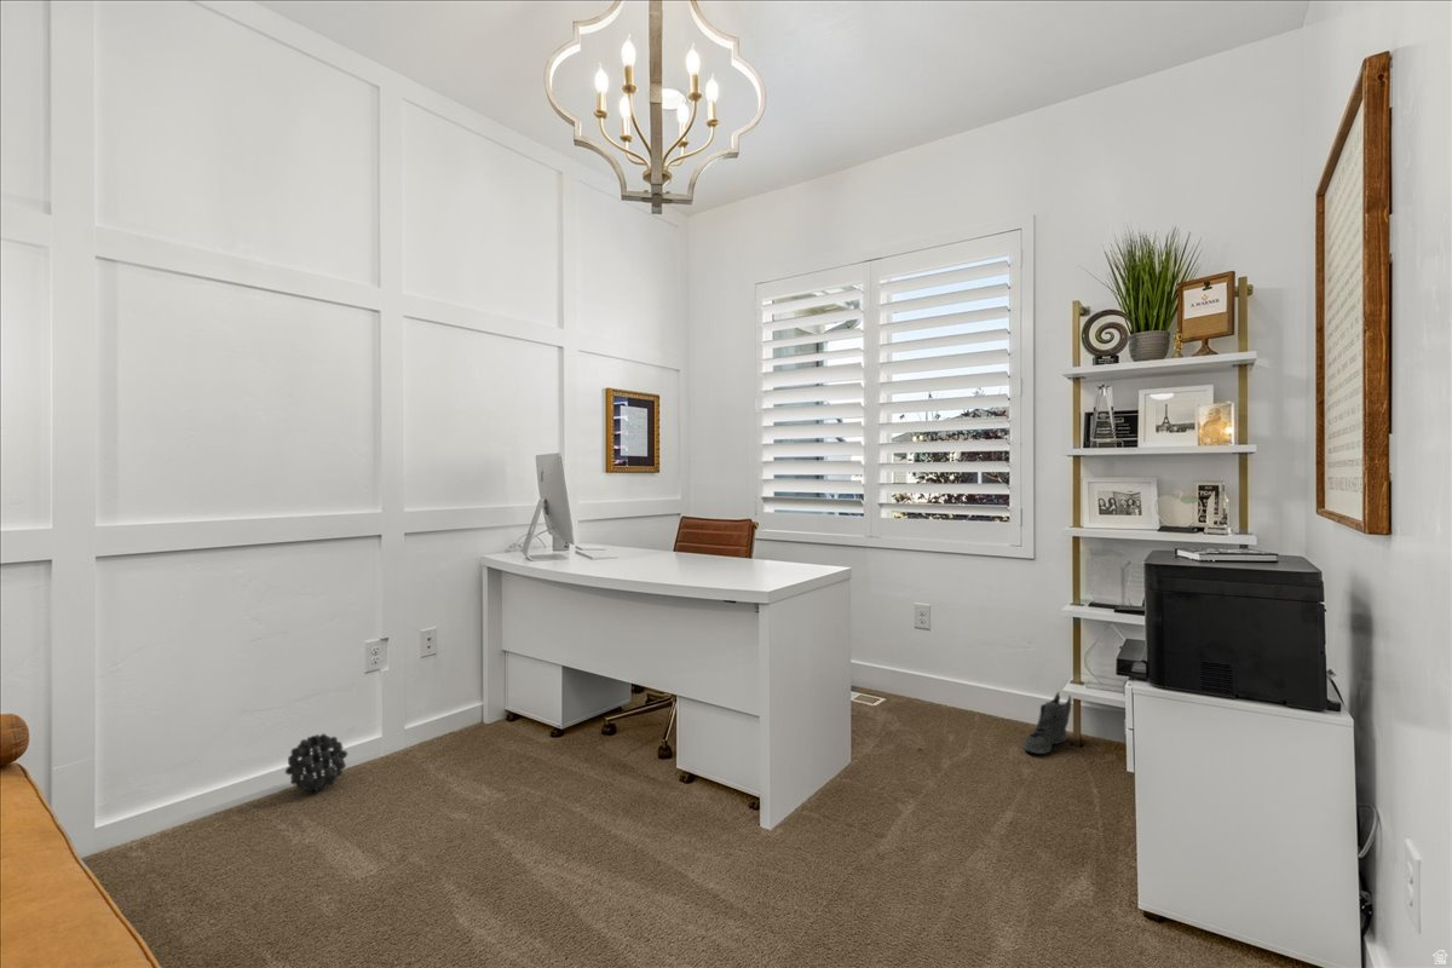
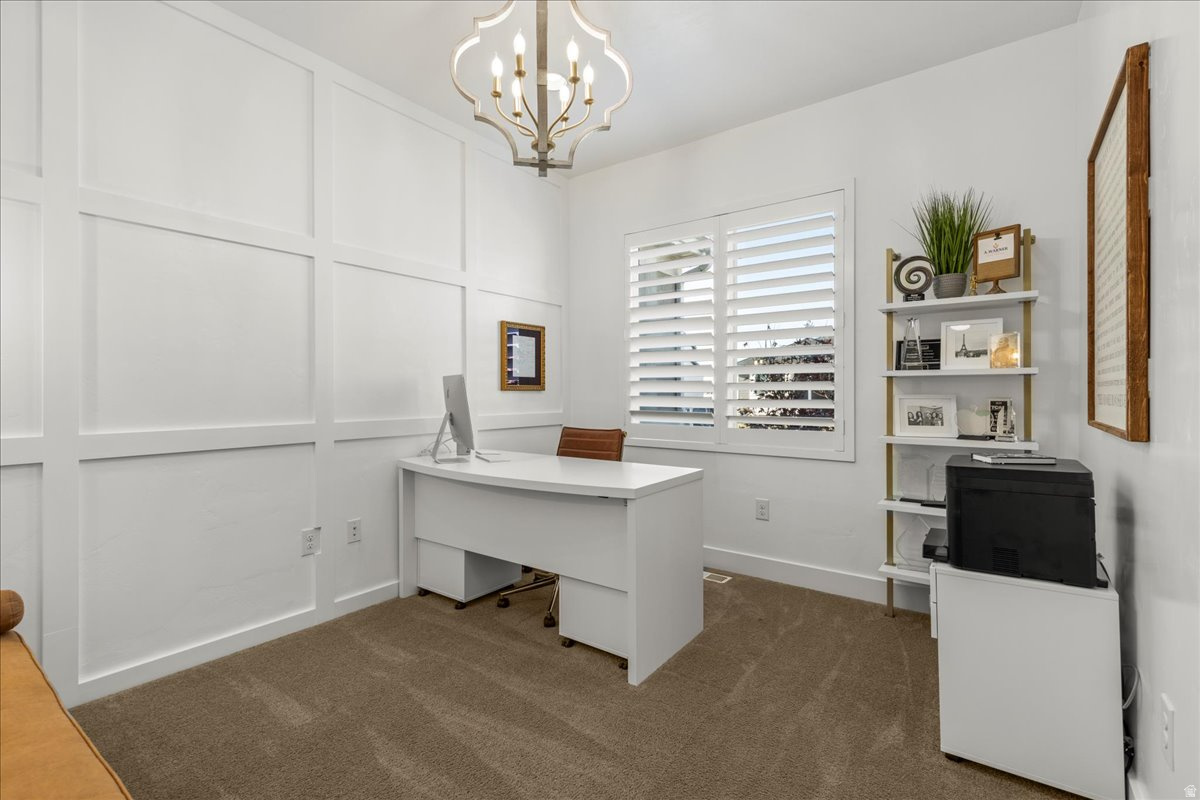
- sneaker [1022,691,1072,755]
- decorative ball [284,732,348,793]
